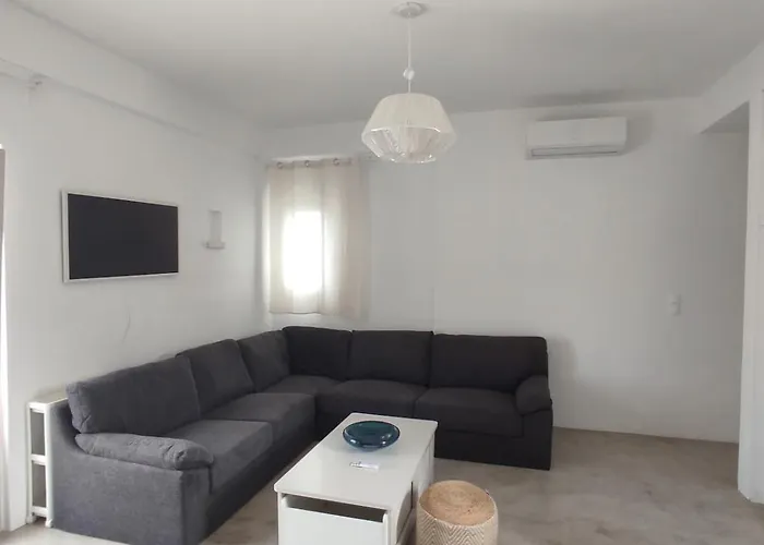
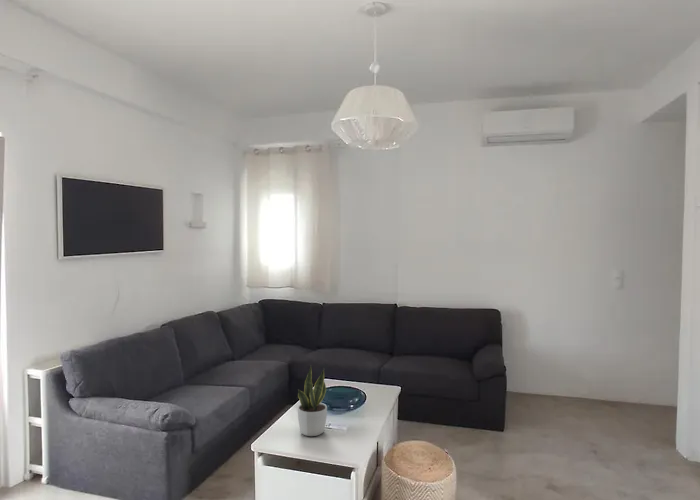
+ potted plant [297,366,328,437]
